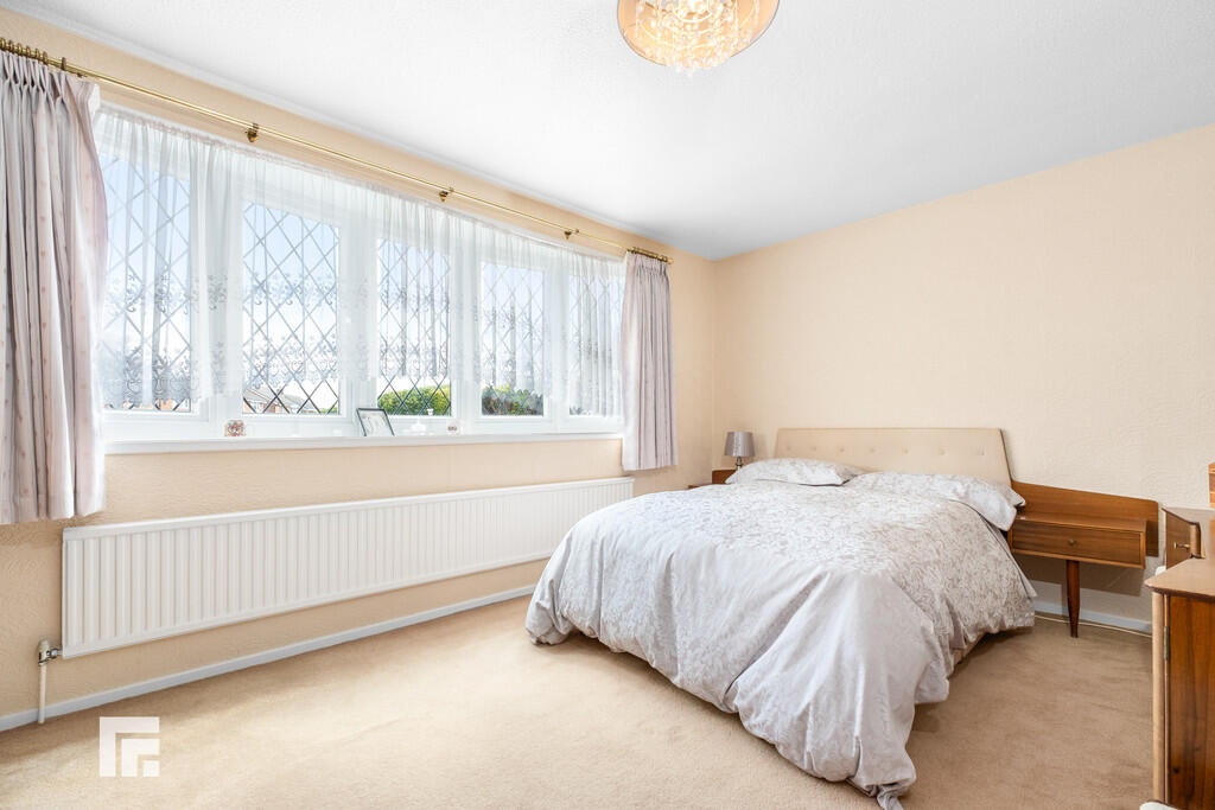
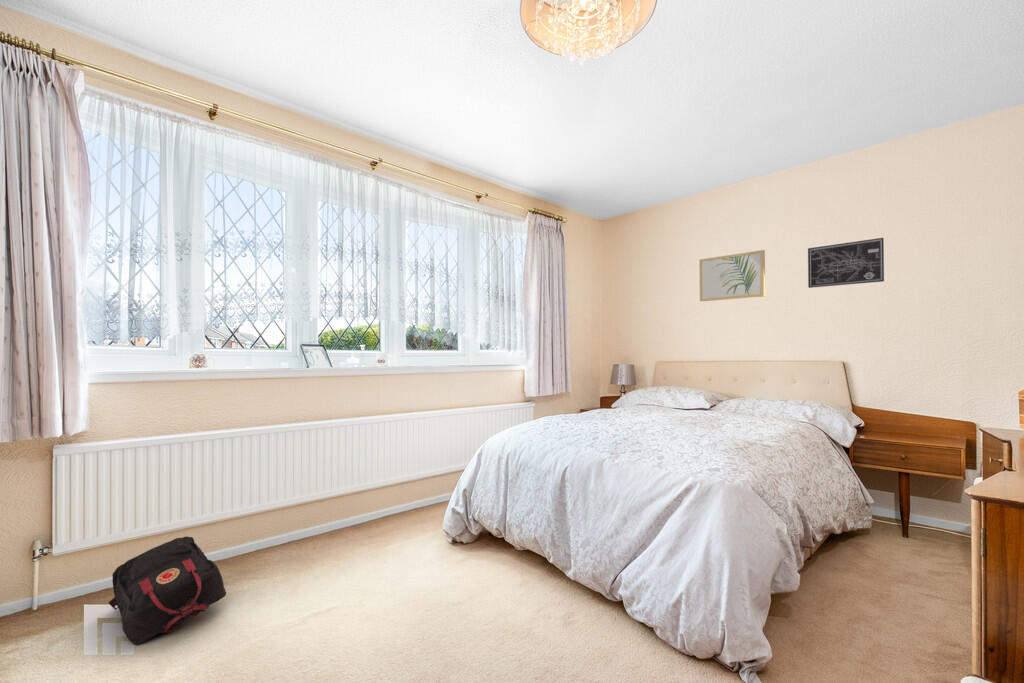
+ wall art [807,237,885,289]
+ backpack [107,535,227,645]
+ wall art [698,249,766,302]
